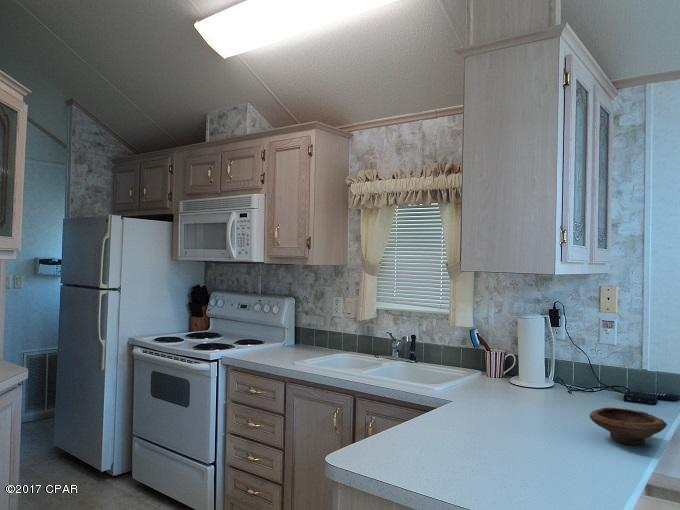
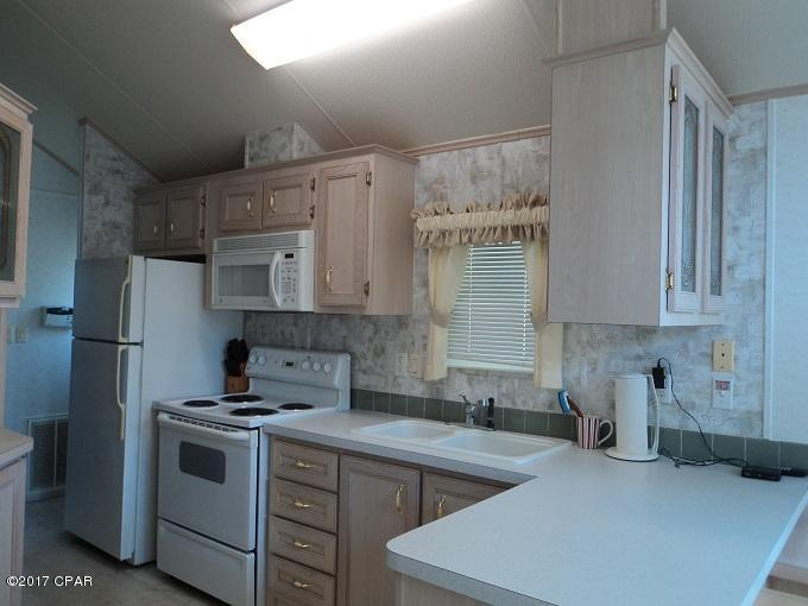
- bowl [588,406,668,446]
